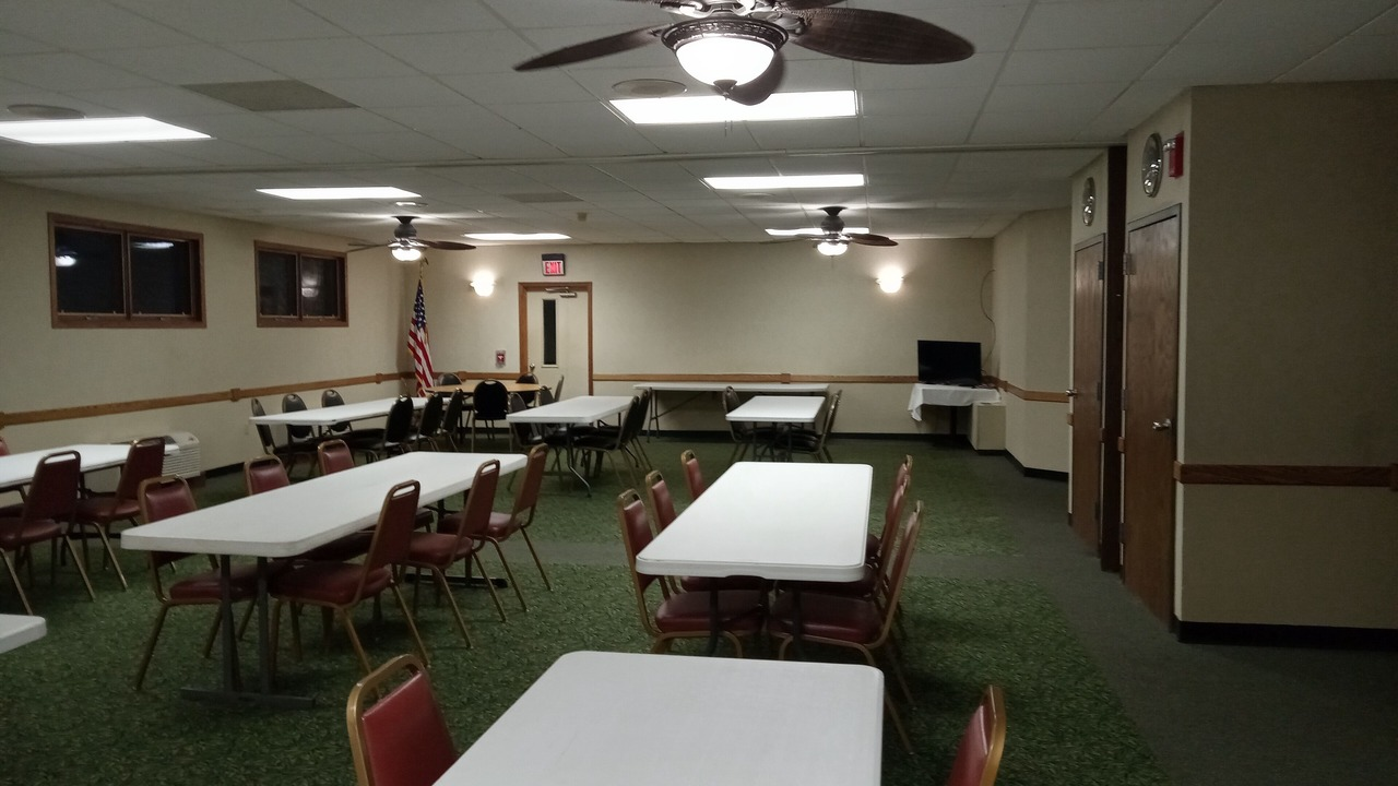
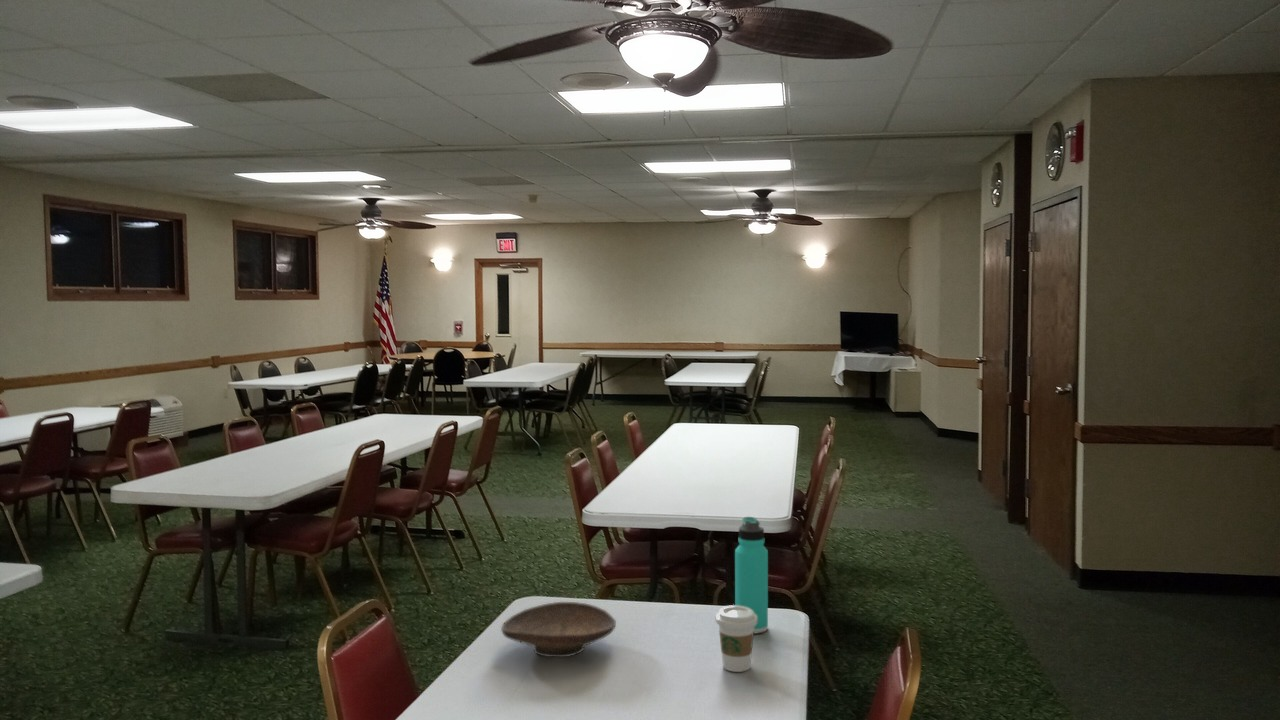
+ thermos bottle [734,516,769,635]
+ coffee cup [715,604,757,673]
+ decorative bowl [500,601,617,658]
